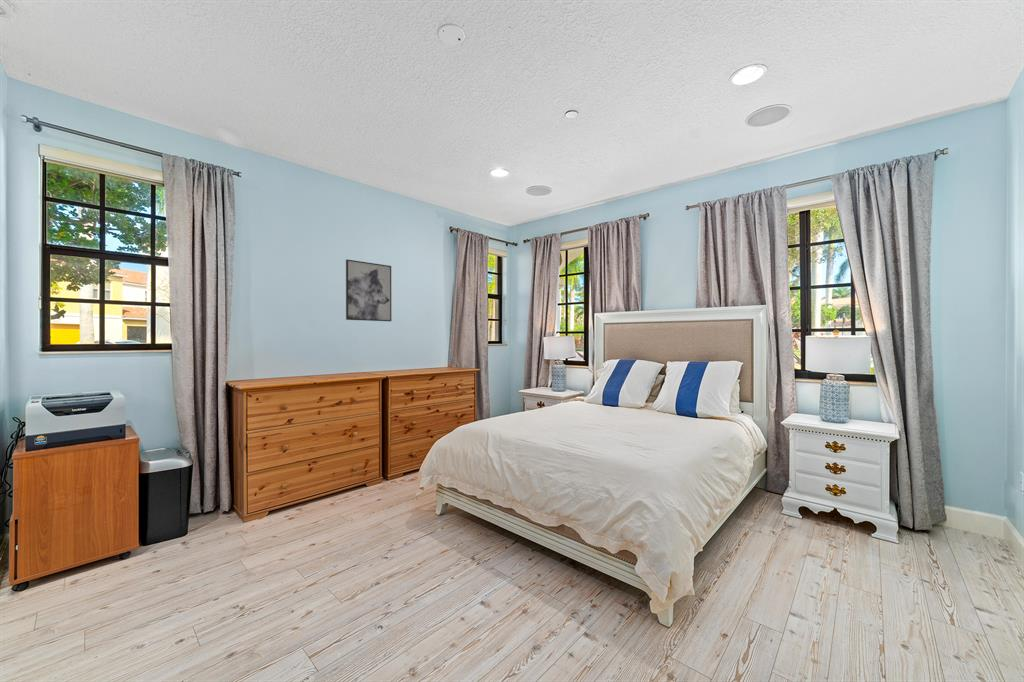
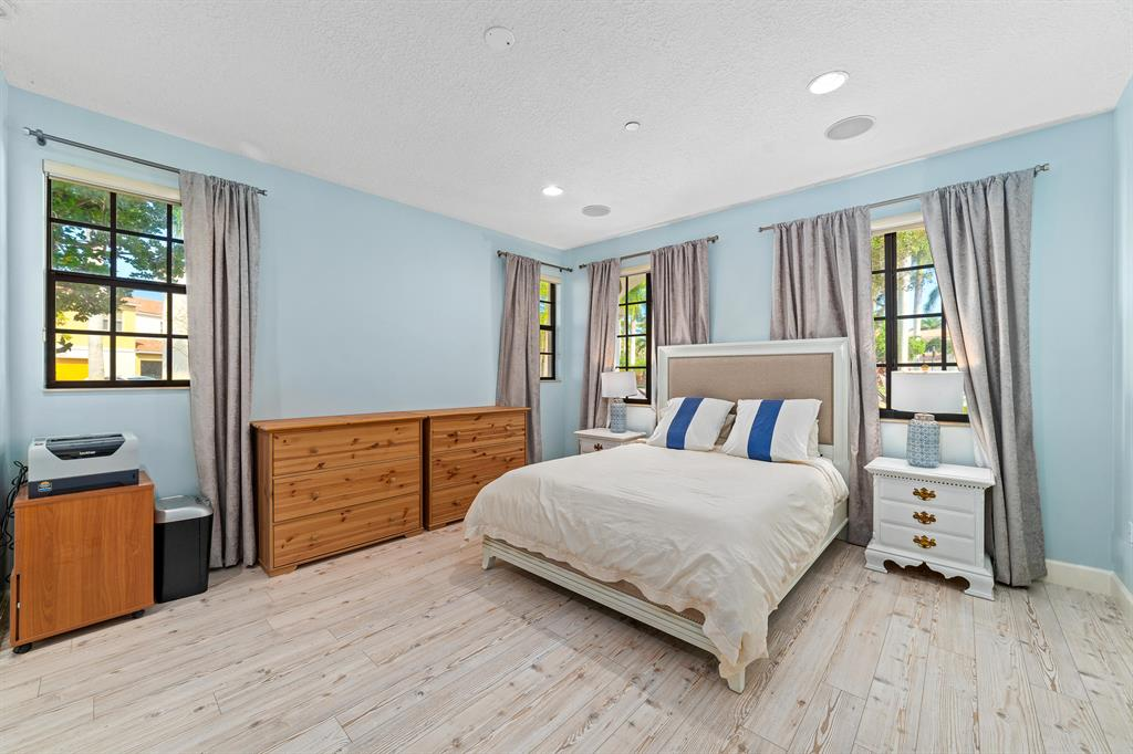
- wall art [345,258,392,322]
